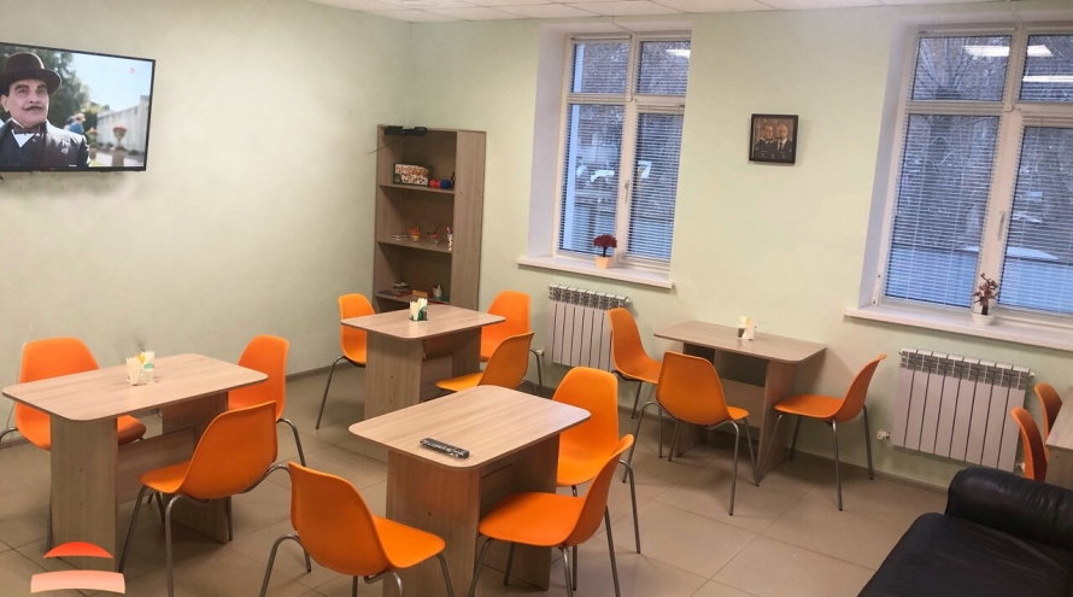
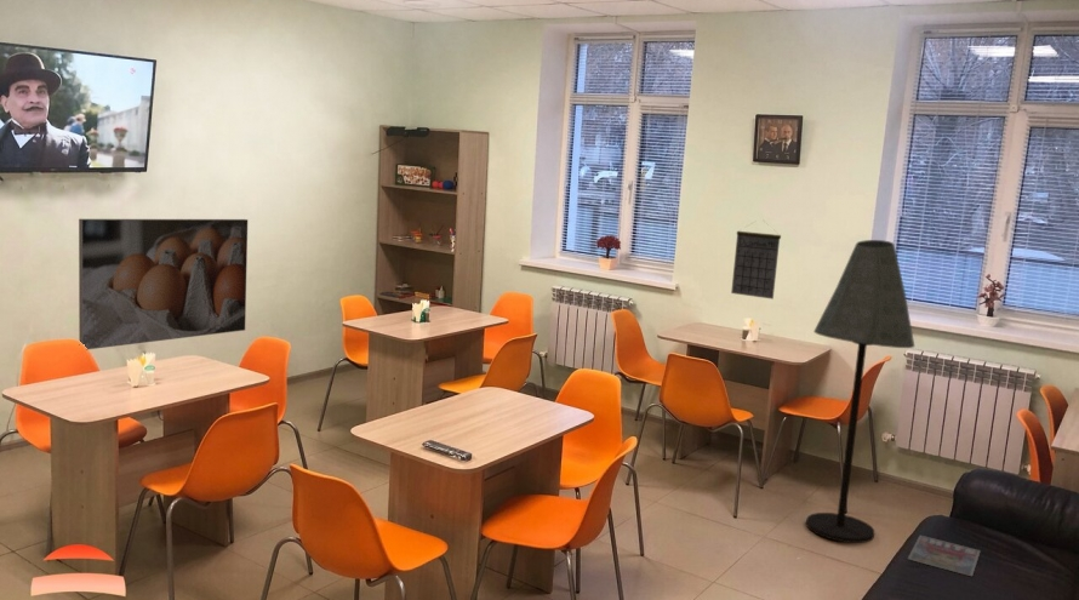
+ calendar [730,221,782,301]
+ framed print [78,218,249,350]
+ magazine [907,535,982,577]
+ floor lamp [805,239,915,544]
